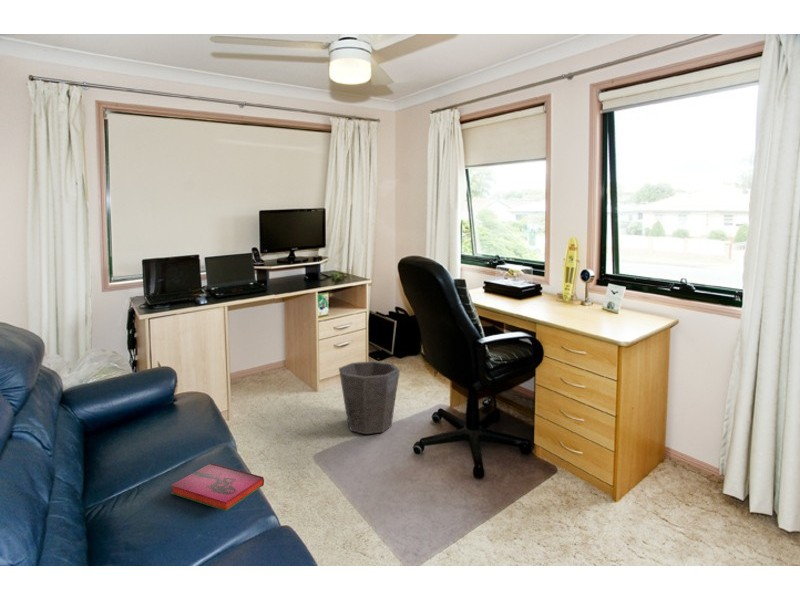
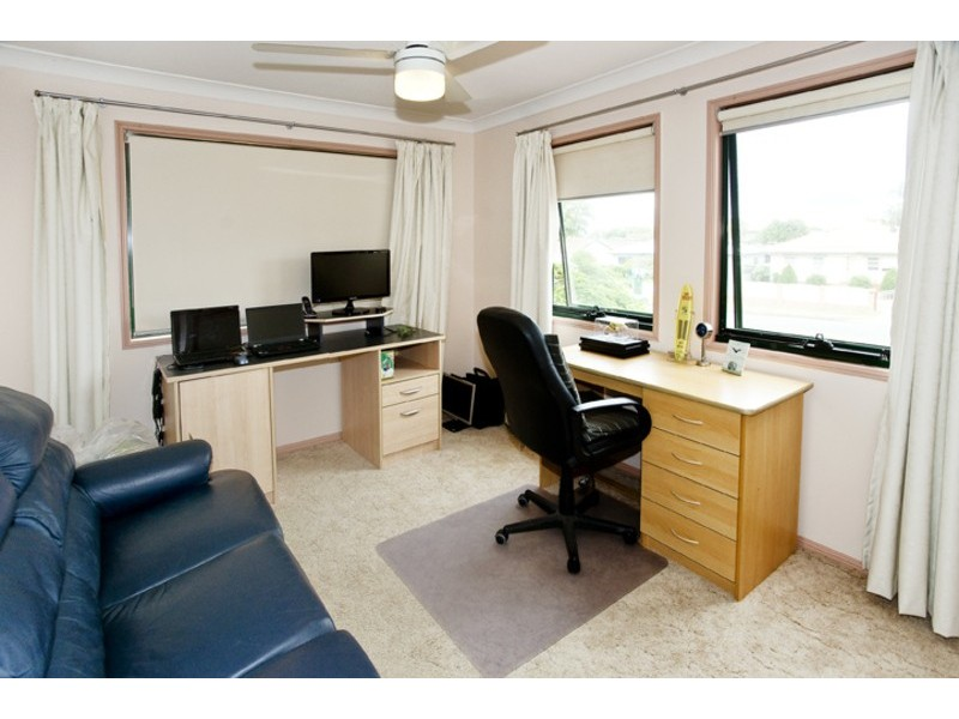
- hardback book [170,462,265,512]
- waste bin [338,360,401,435]
